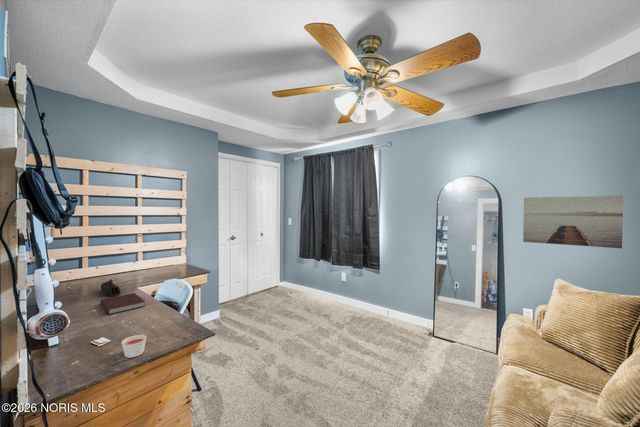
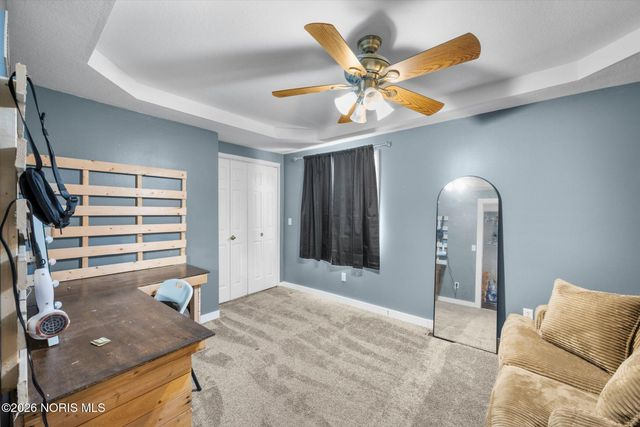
- wall art [522,195,624,249]
- notebook [99,292,146,315]
- candle [121,334,147,359]
- pencil case [100,278,122,298]
